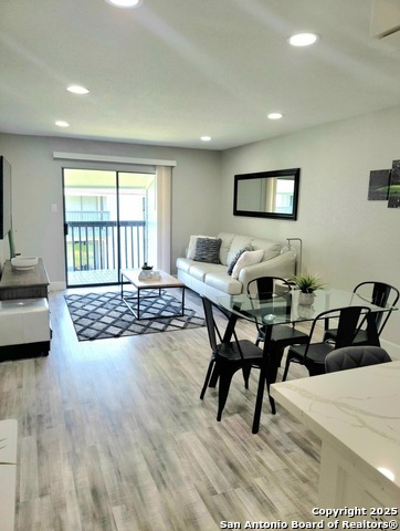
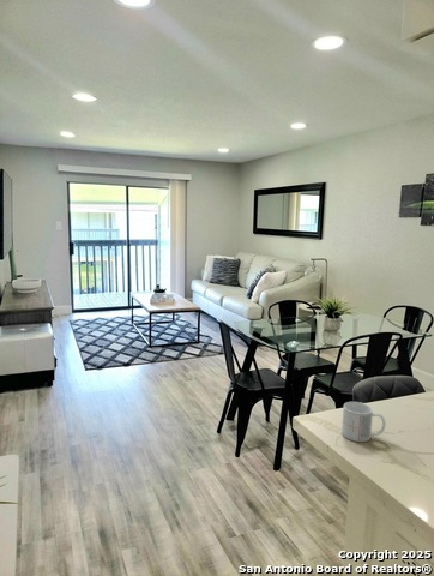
+ mug [340,401,387,443]
